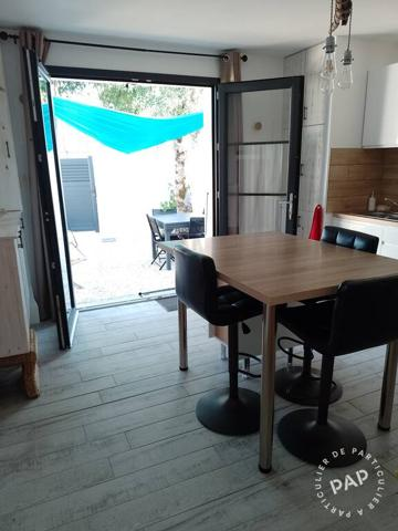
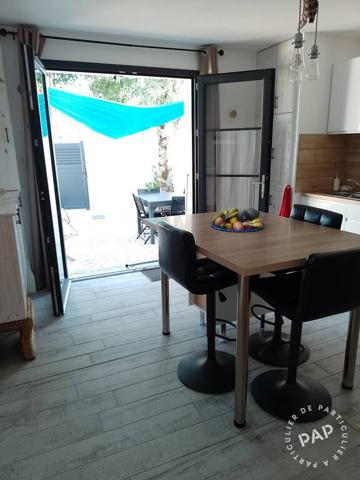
+ fruit bowl [210,206,266,233]
